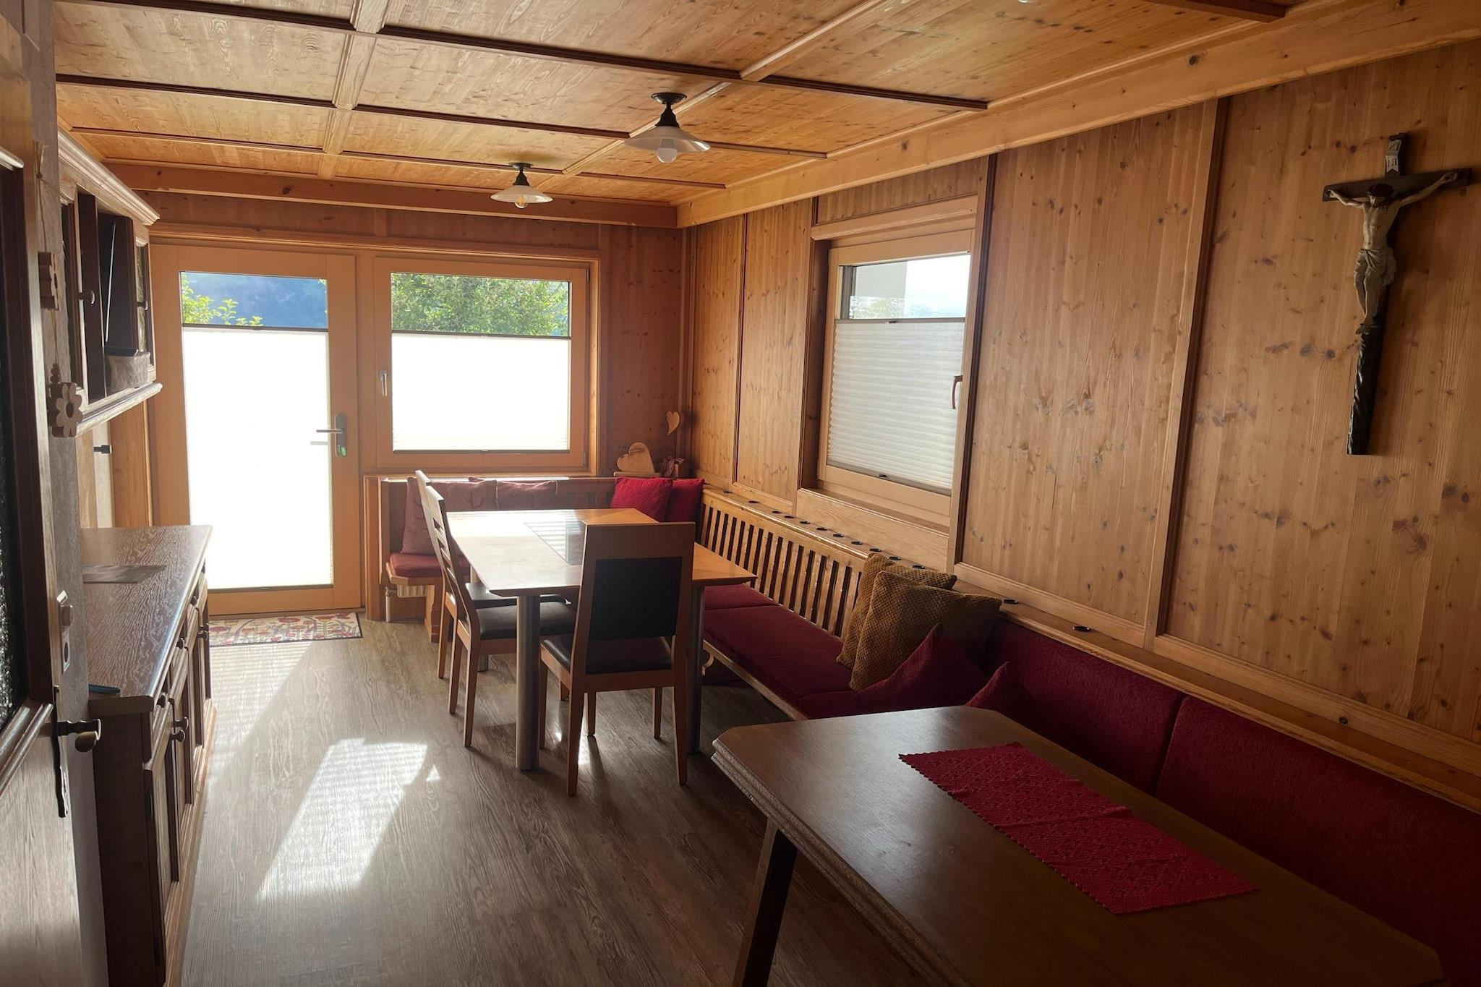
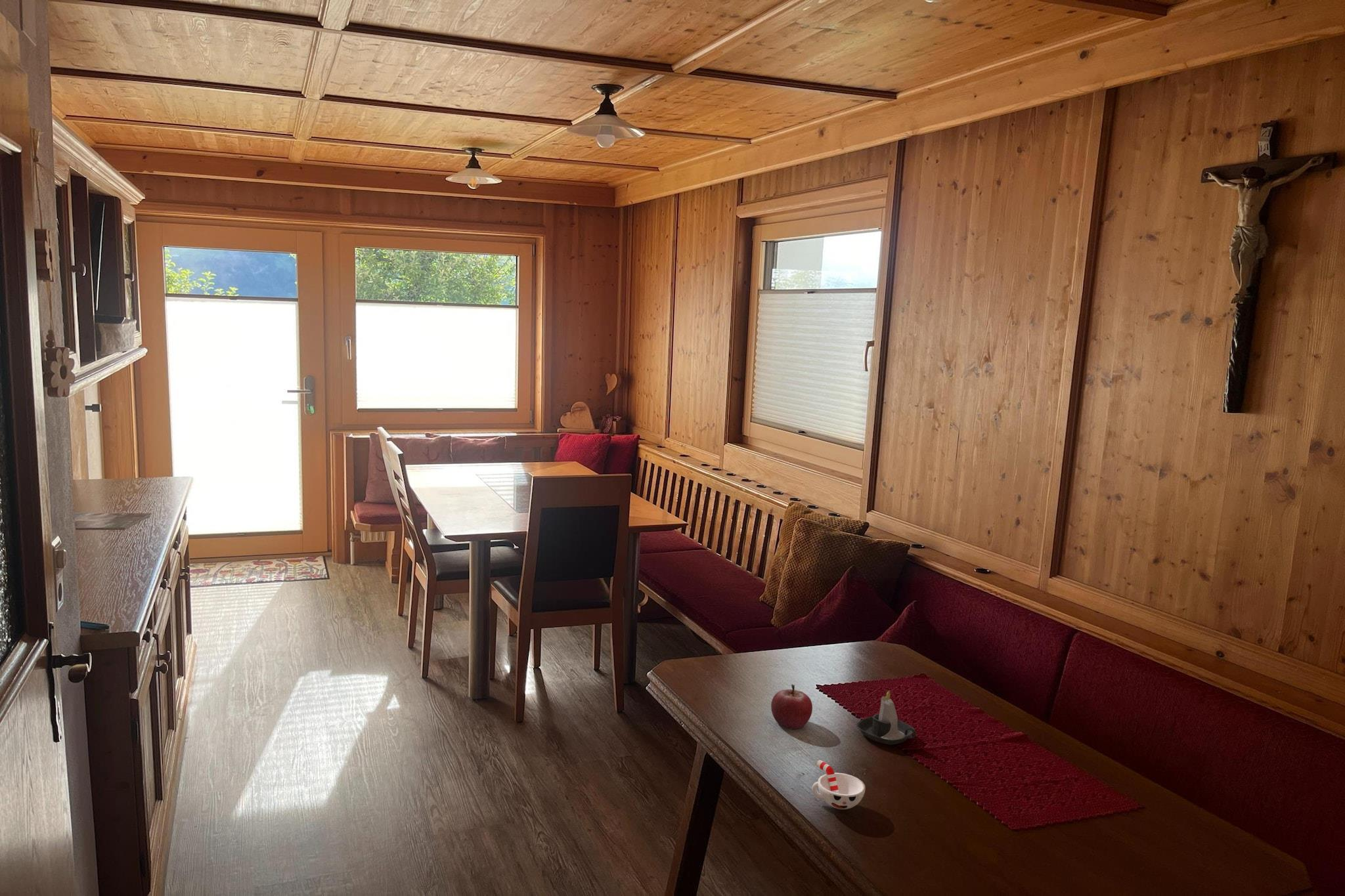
+ candle [856,689,917,746]
+ fruit [770,683,813,730]
+ cup [811,759,866,810]
